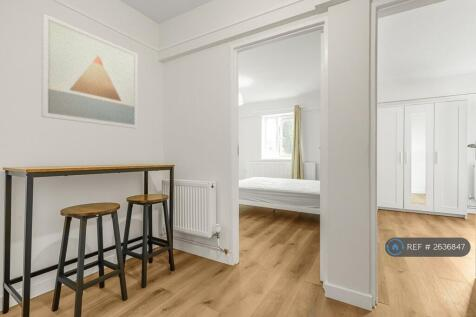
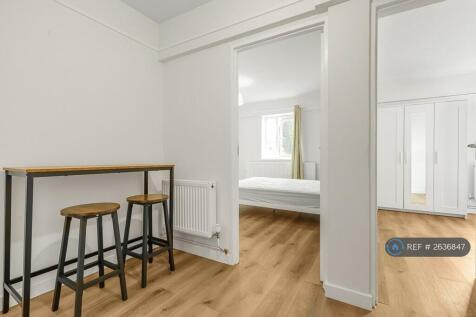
- wall art [40,13,139,129]
